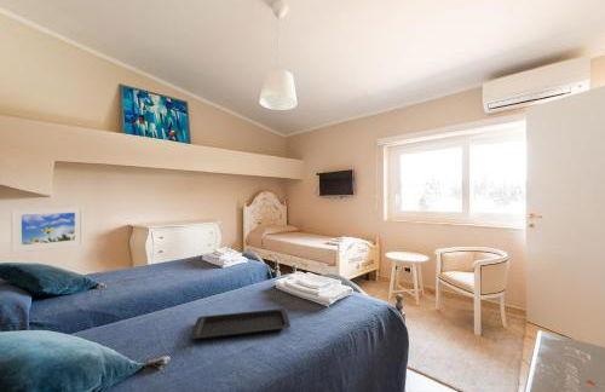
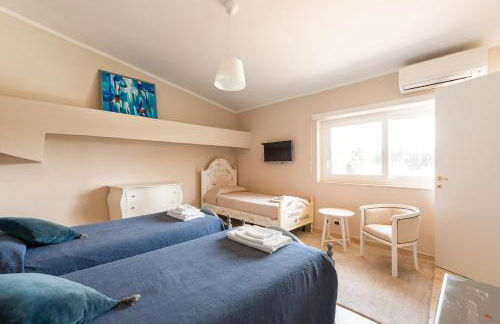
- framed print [10,204,85,254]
- serving tray [189,307,292,341]
